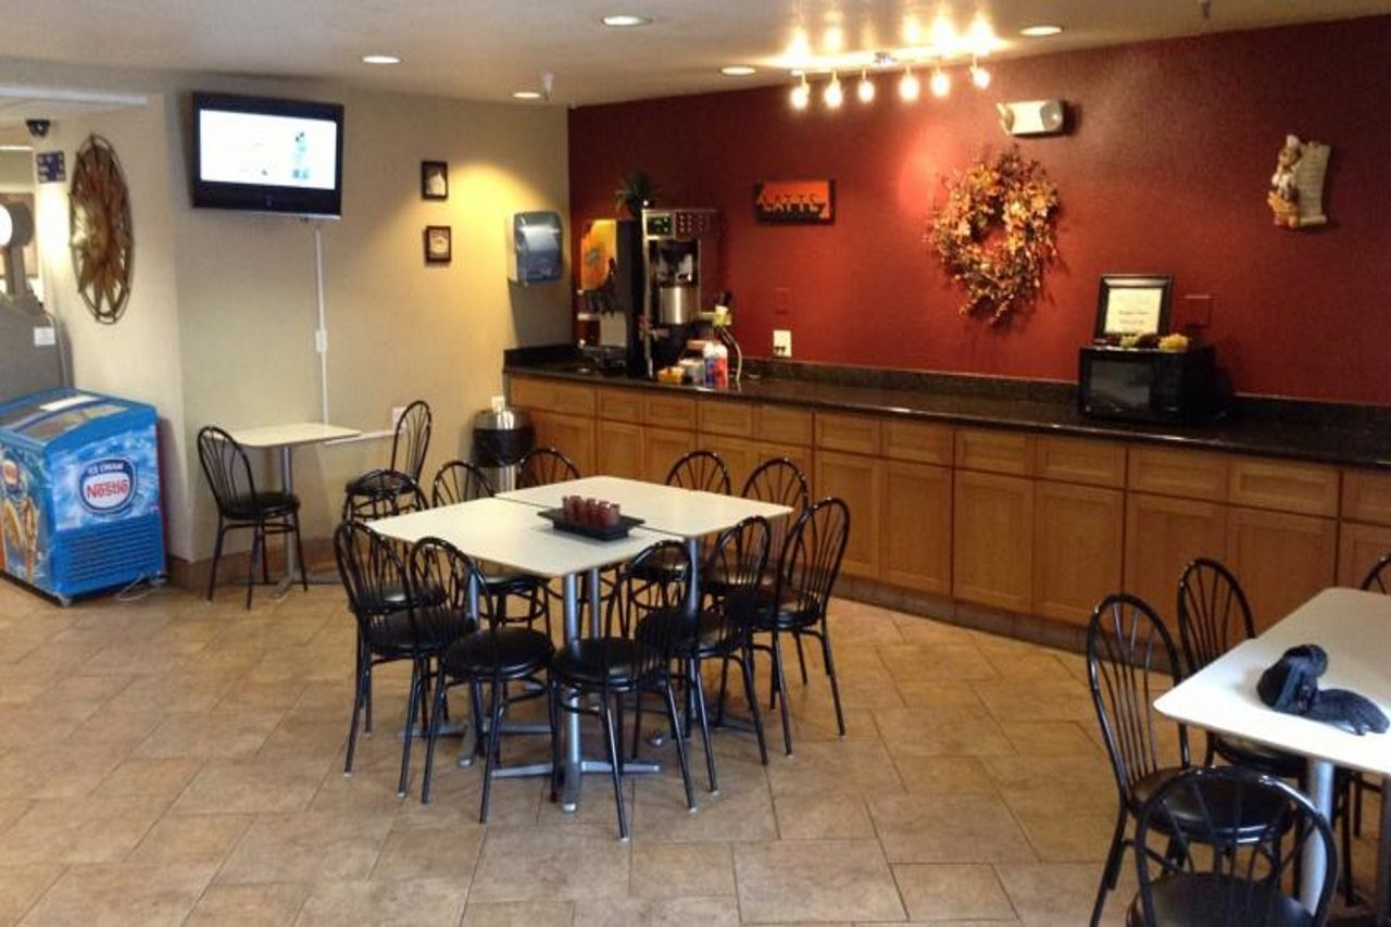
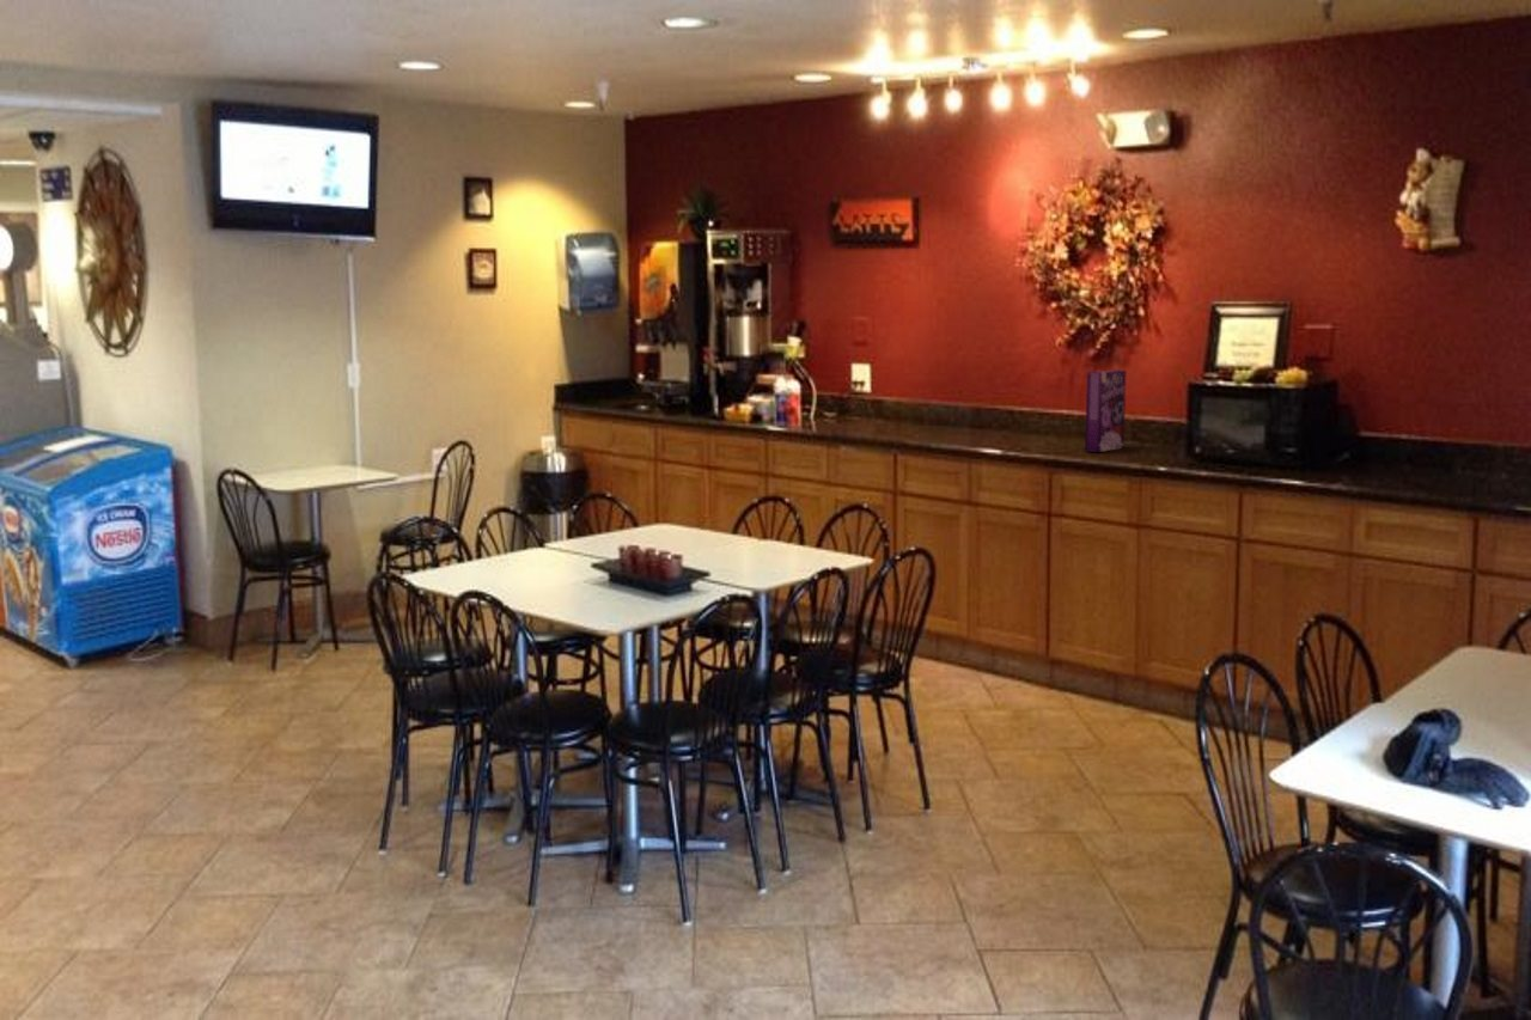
+ cereal box [1084,368,1128,453]
